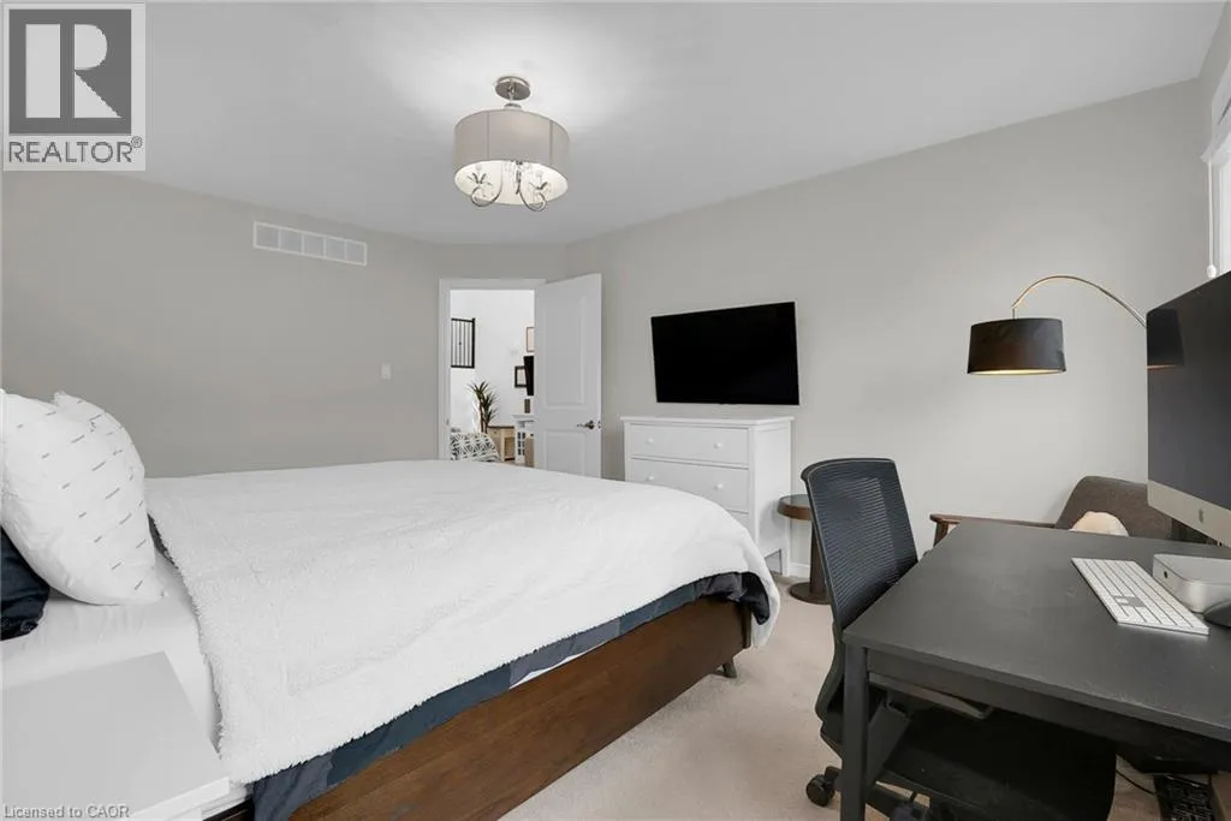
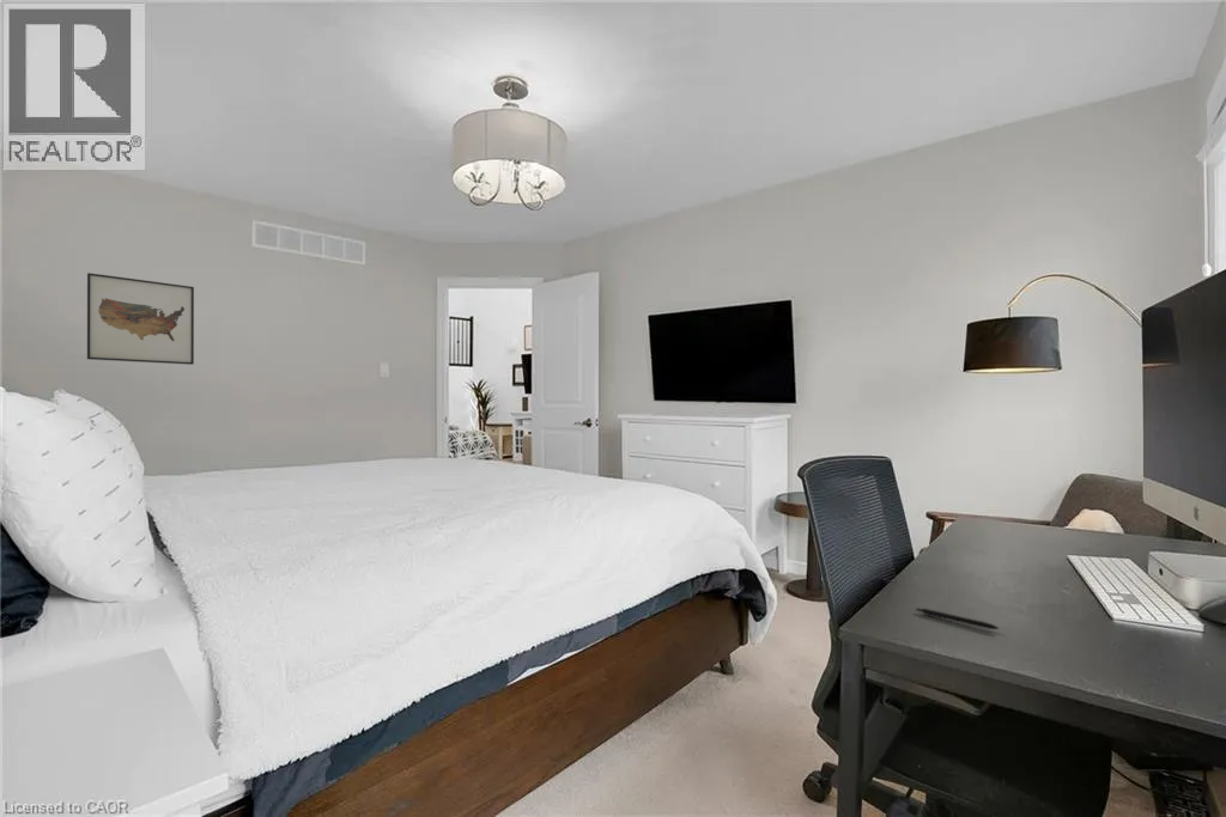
+ wall art [86,272,195,366]
+ pen [915,606,1000,630]
